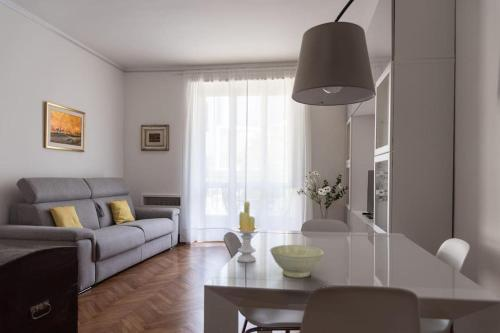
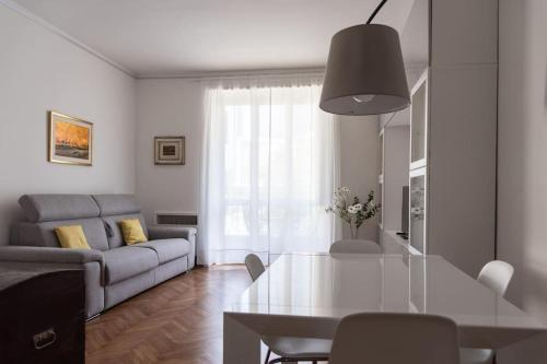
- candle [232,201,263,263]
- bowl [269,244,325,279]
